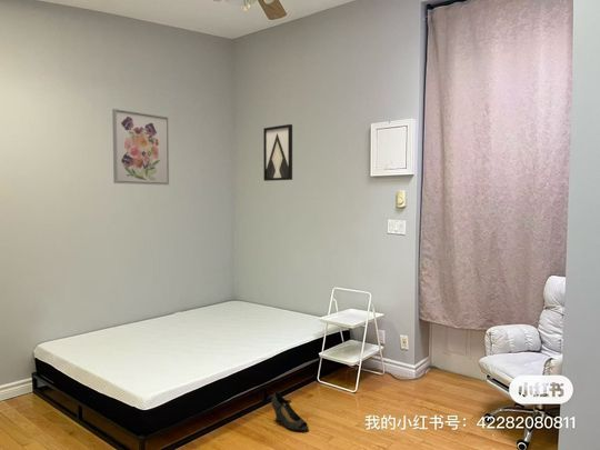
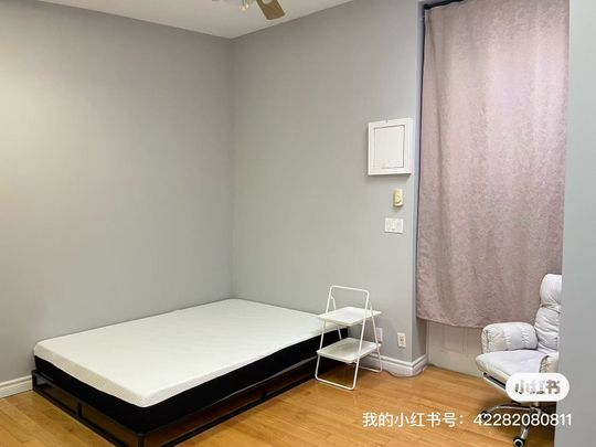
- shoe [270,391,310,431]
- wall art [262,123,293,182]
- wall art [111,108,170,187]
